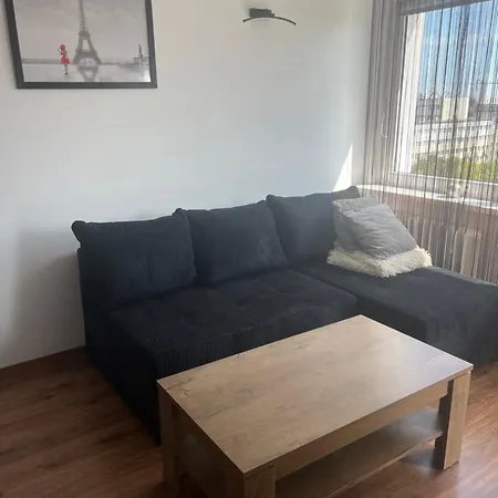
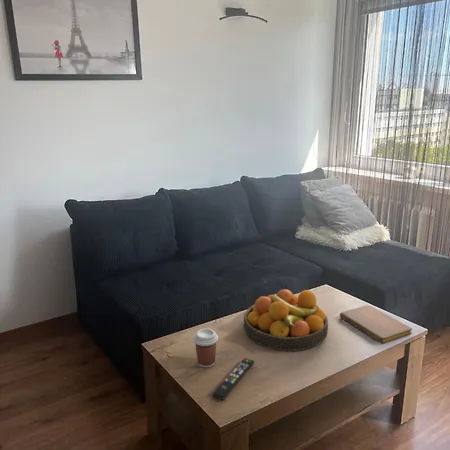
+ remote control [212,357,255,401]
+ notebook [339,304,413,345]
+ fruit bowl [243,288,329,352]
+ coffee cup [192,328,219,368]
